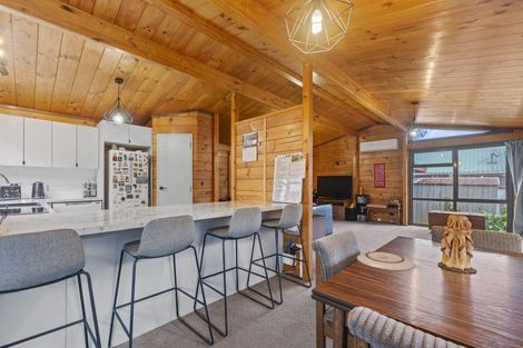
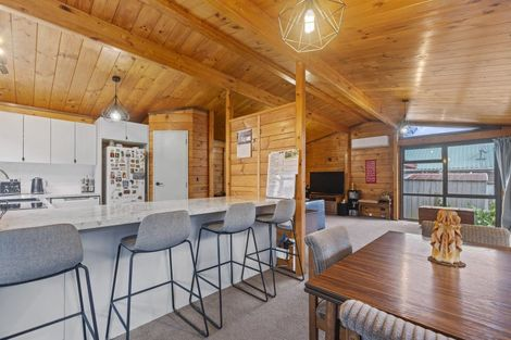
- plate [356,250,415,271]
